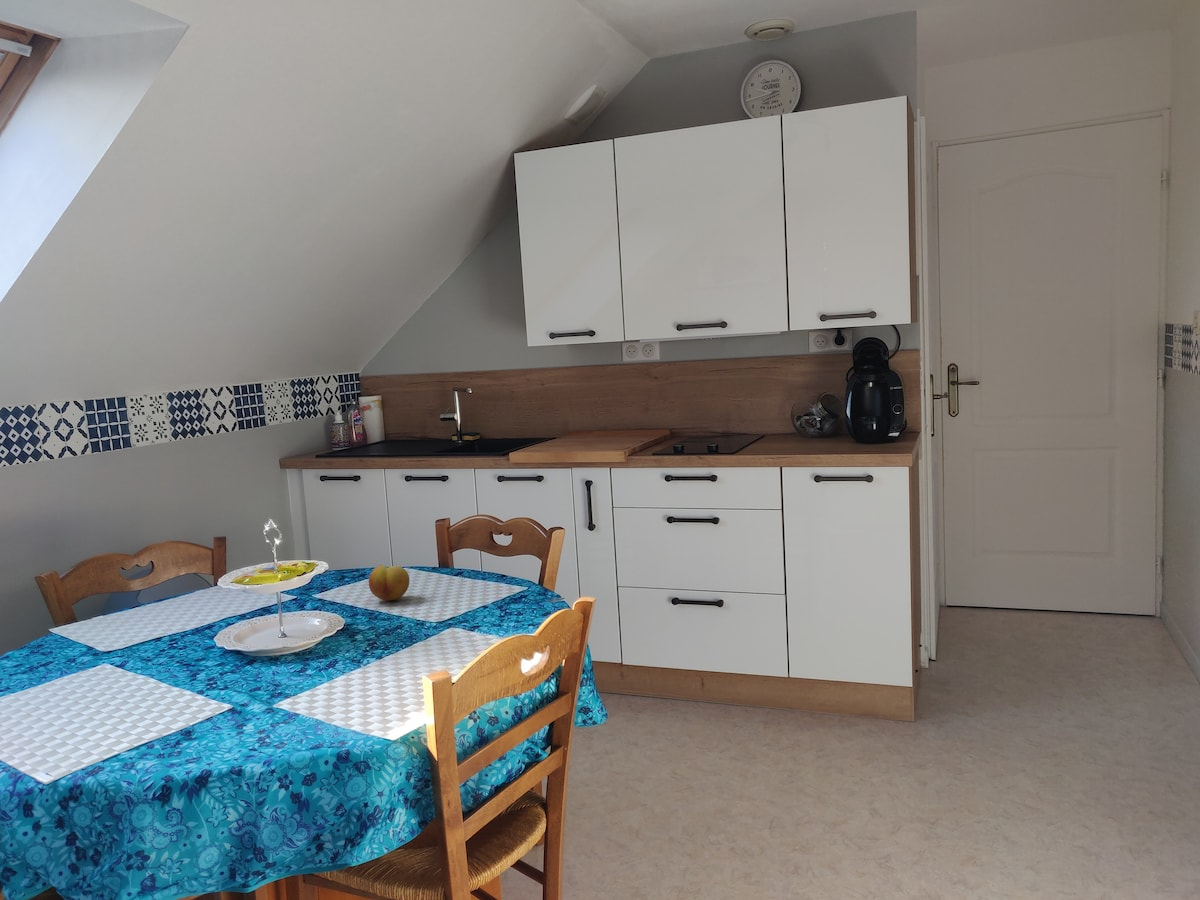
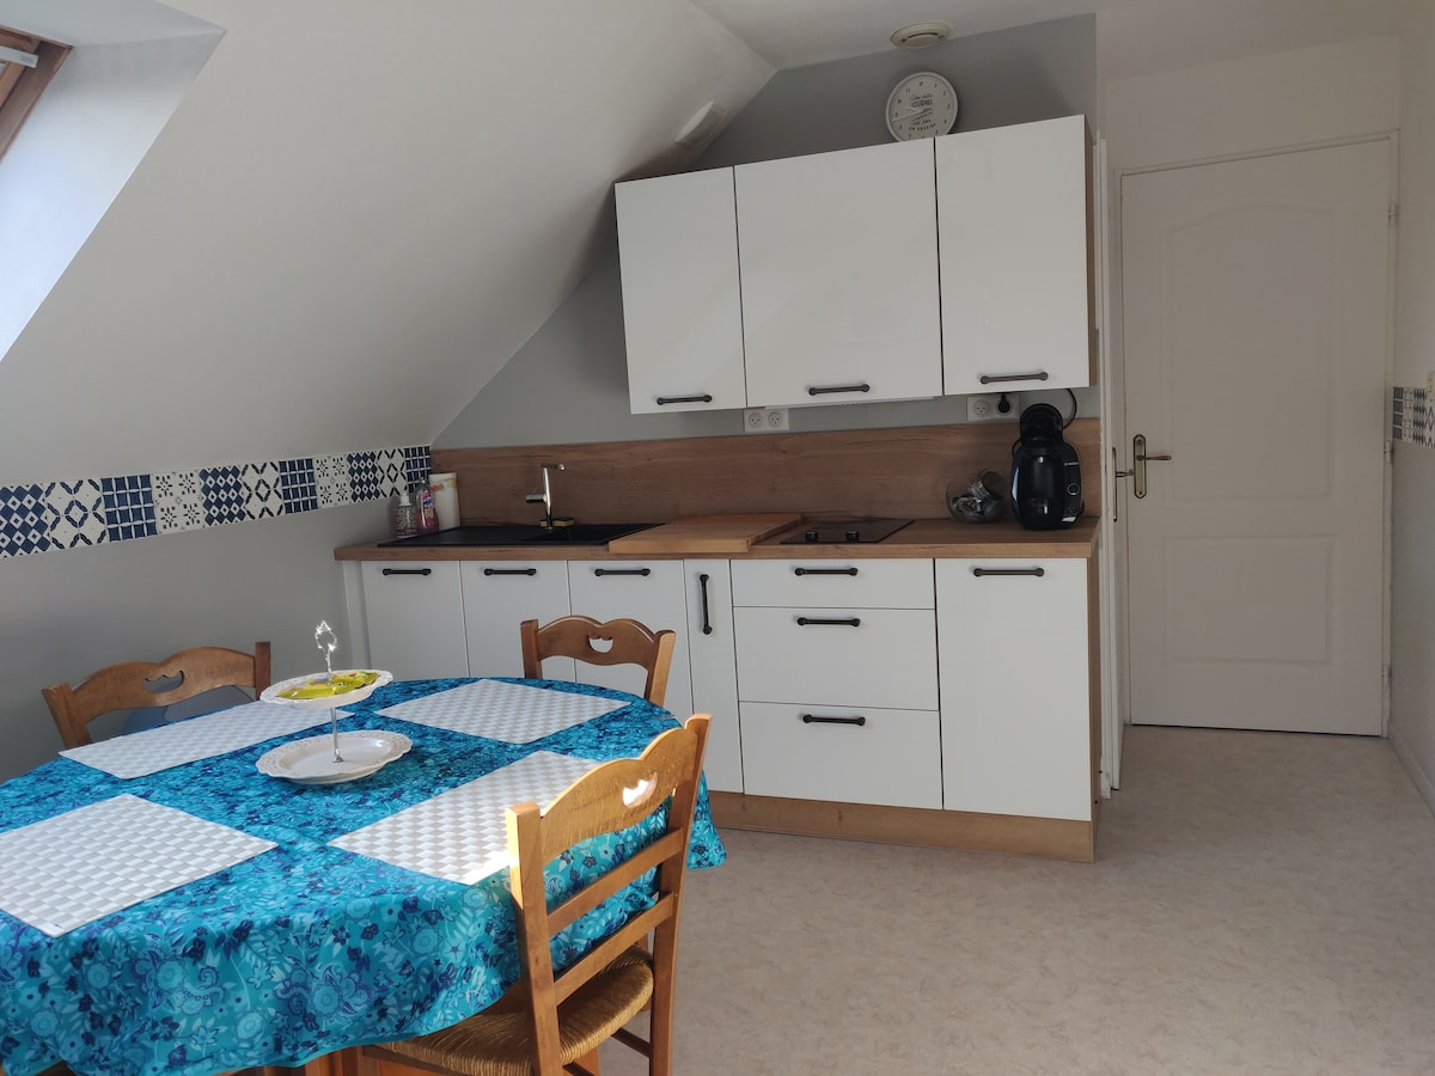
- fruit [368,564,410,601]
